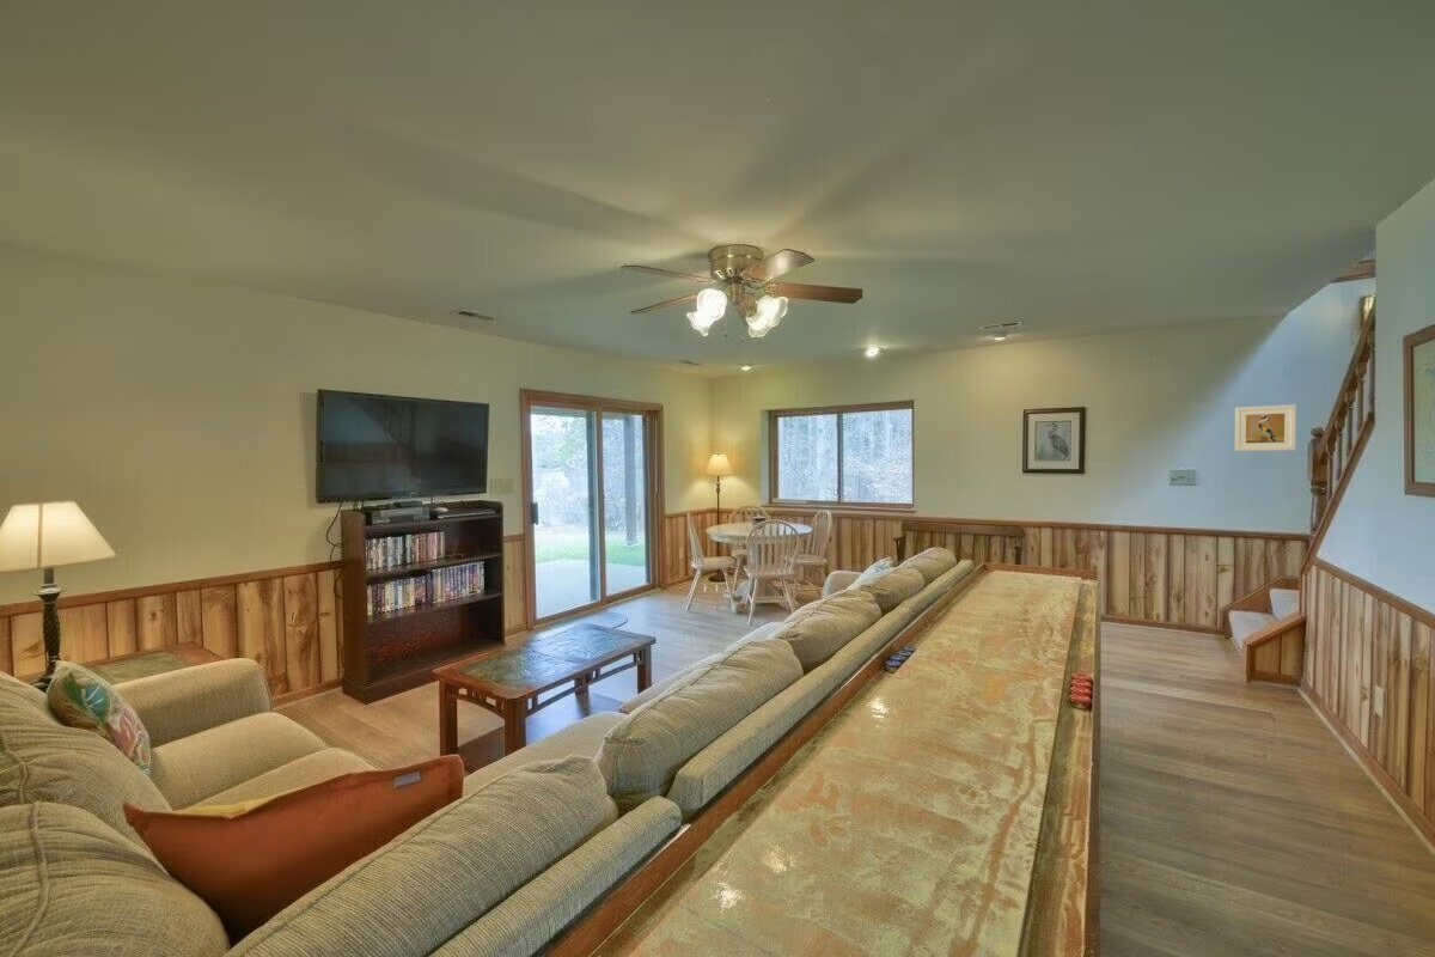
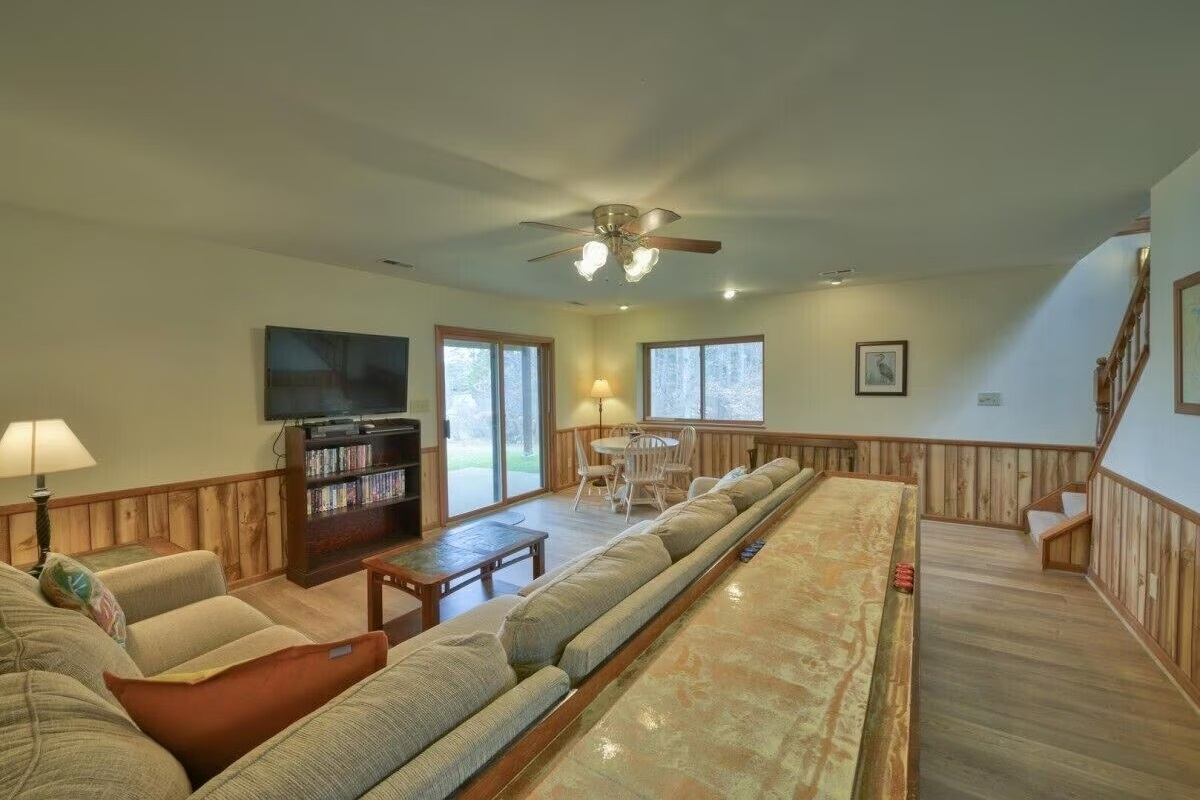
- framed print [1234,403,1297,452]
